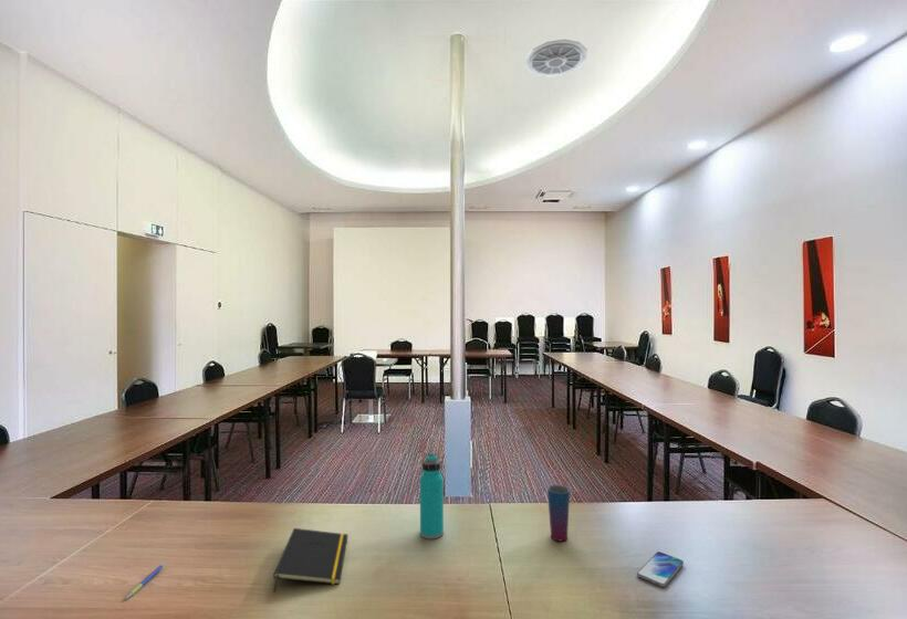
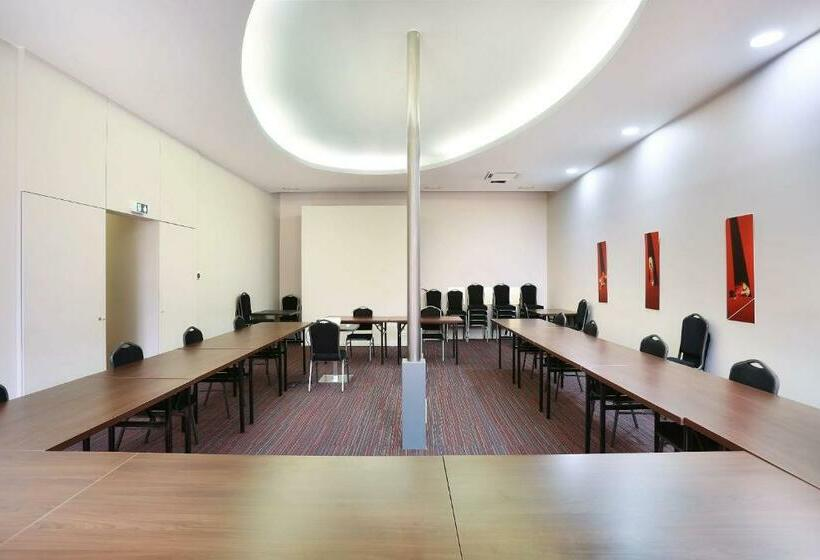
- ceiling vent [524,39,588,78]
- notepad [272,527,350,594]
- water bottle [419,453,445,541]
- pen [124,563,166,600]
- smartphone [636,550,685,588]
- cup [546,484,571,542]
